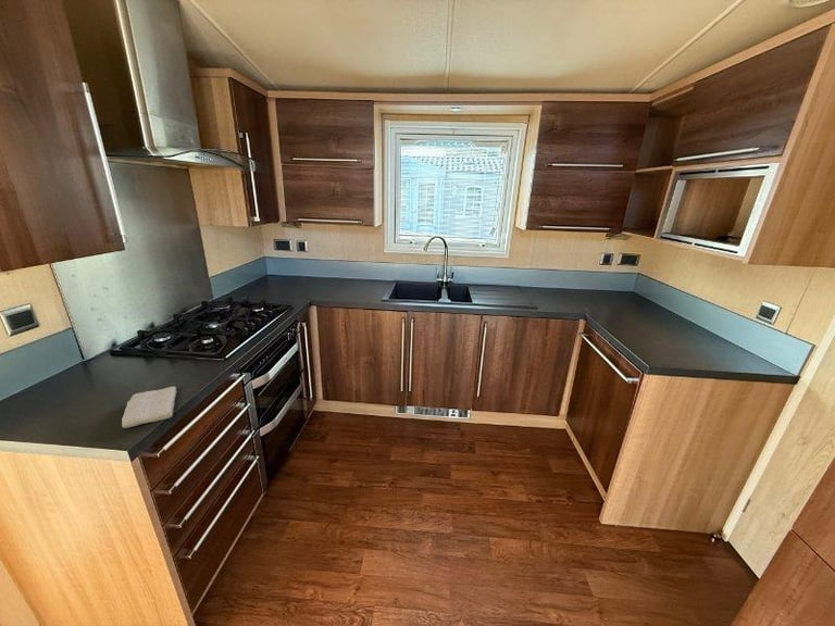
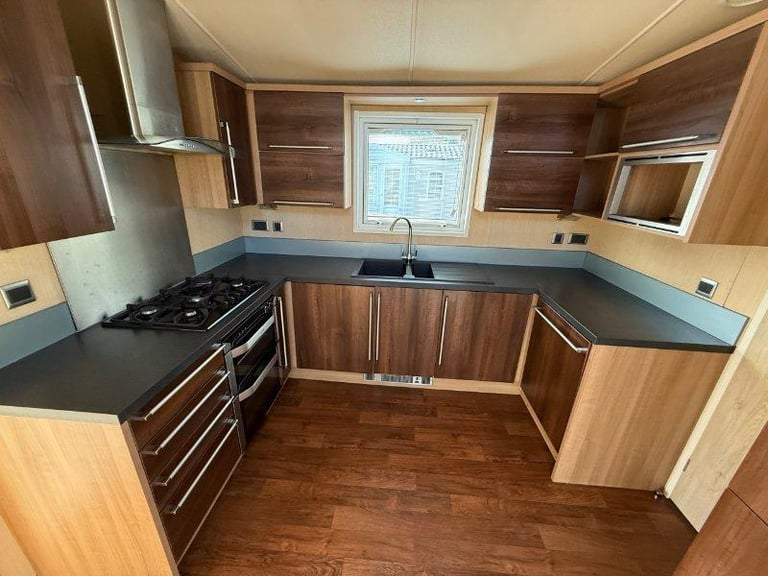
- washcloth [121,386,177,429]
